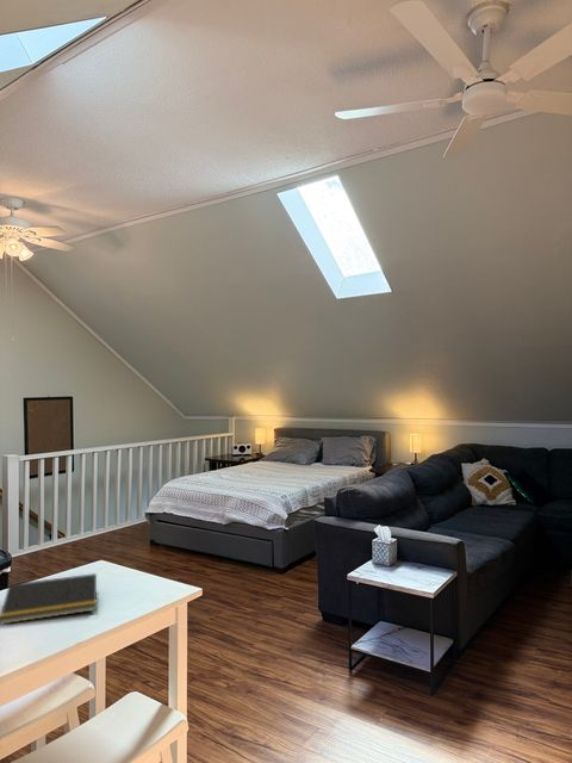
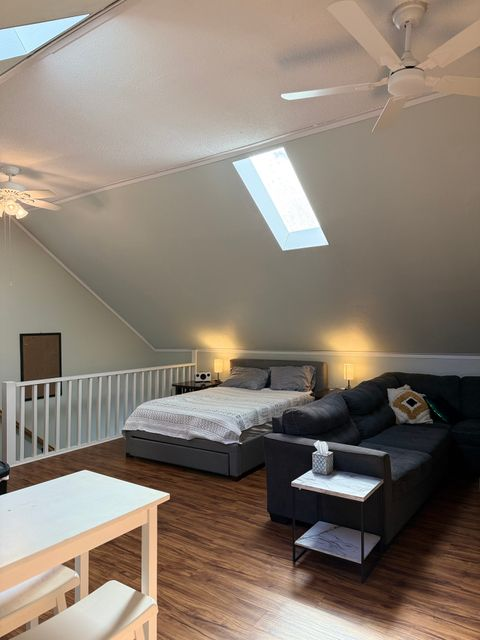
- notepad [0,572,98,626]
